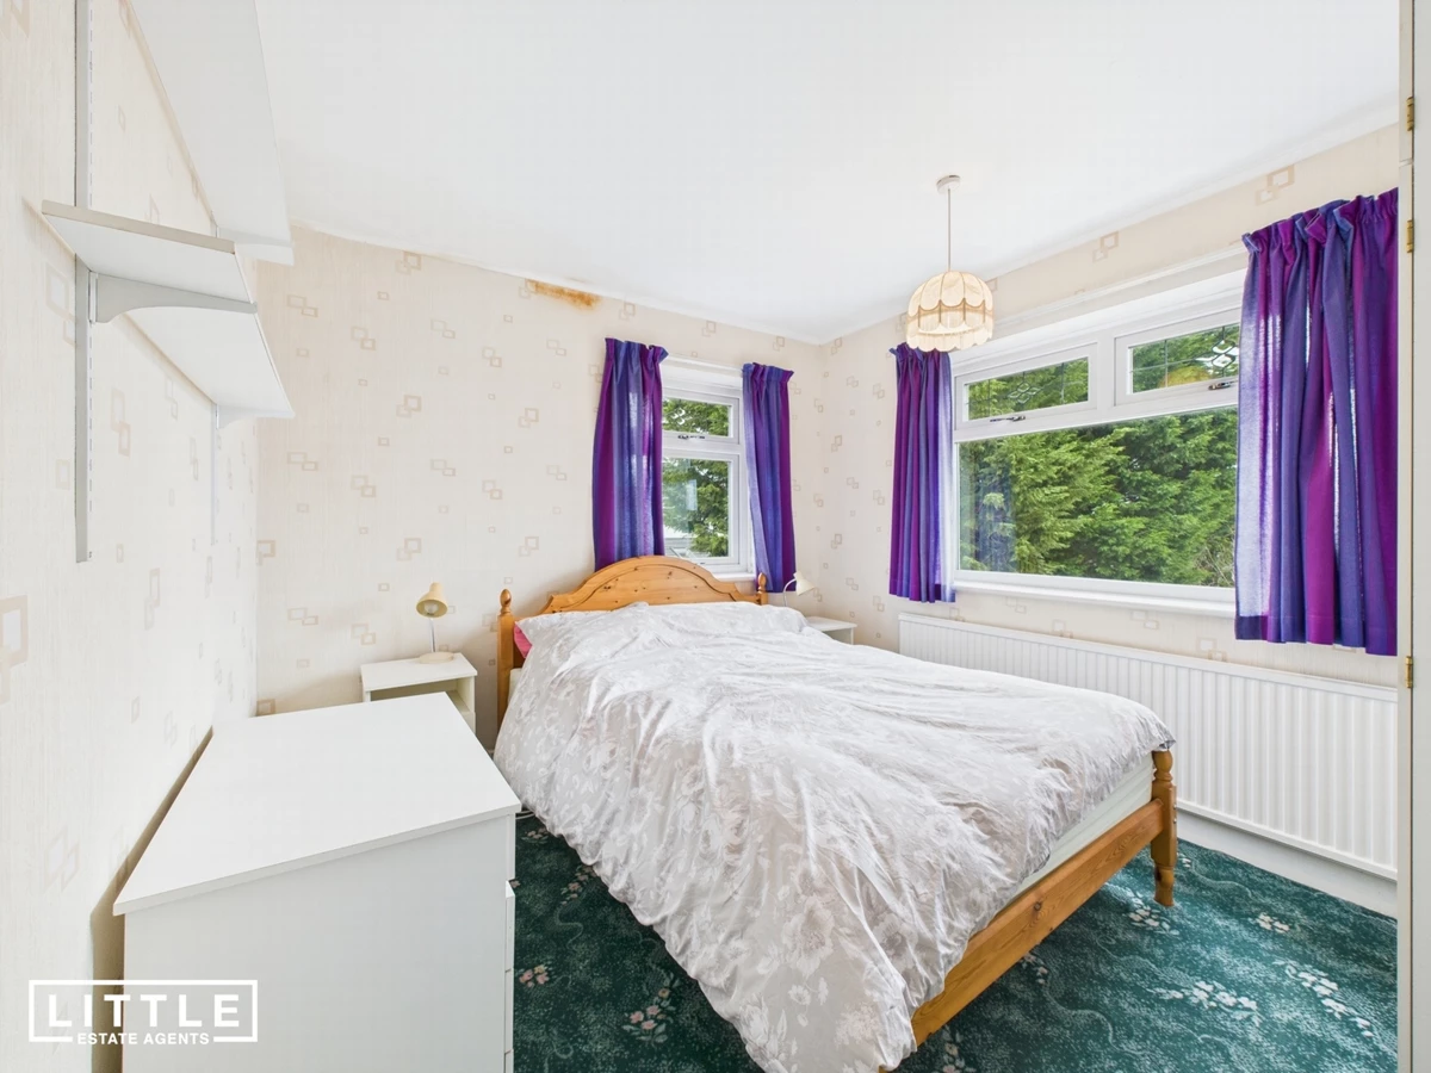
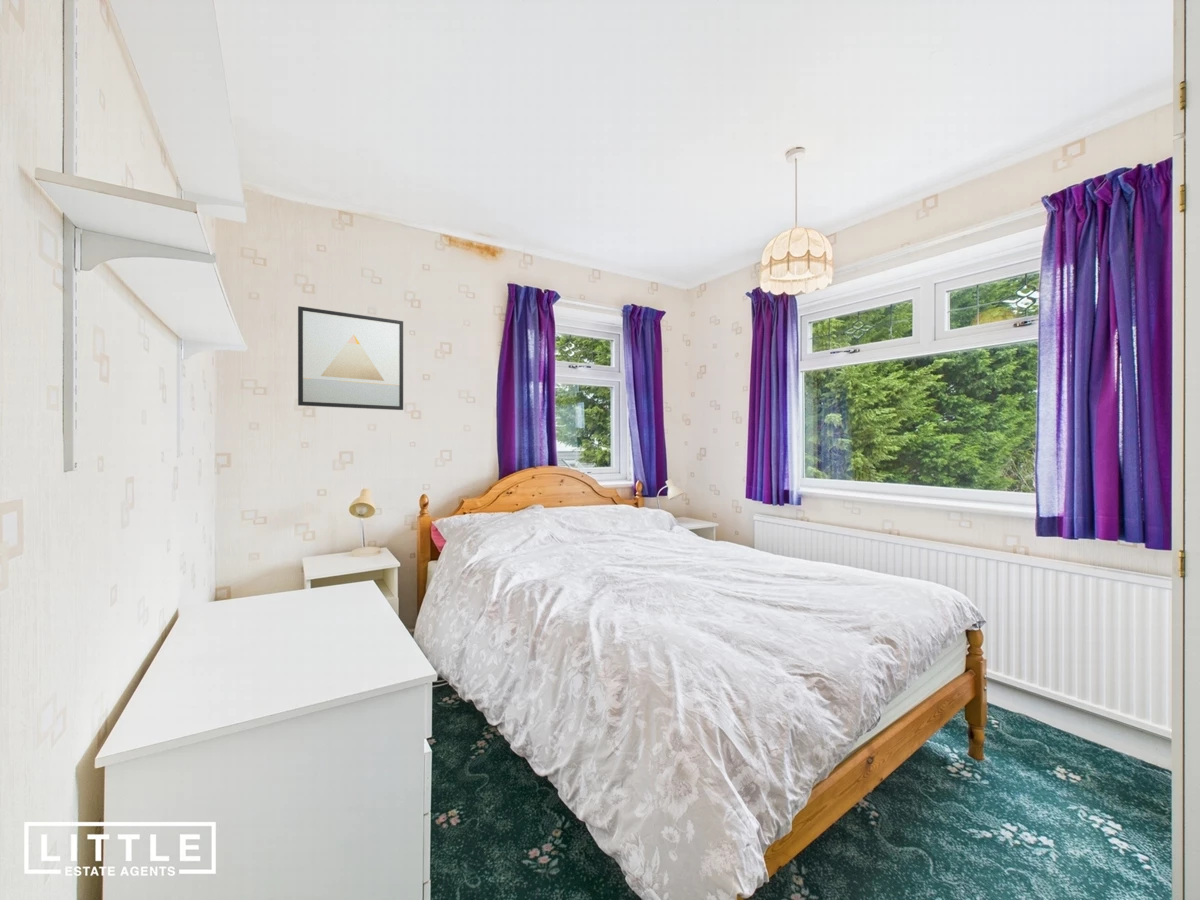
+ wall art [297,305,404,411]
